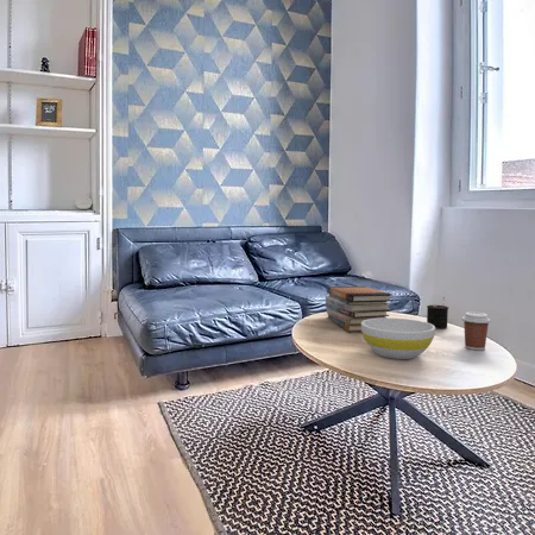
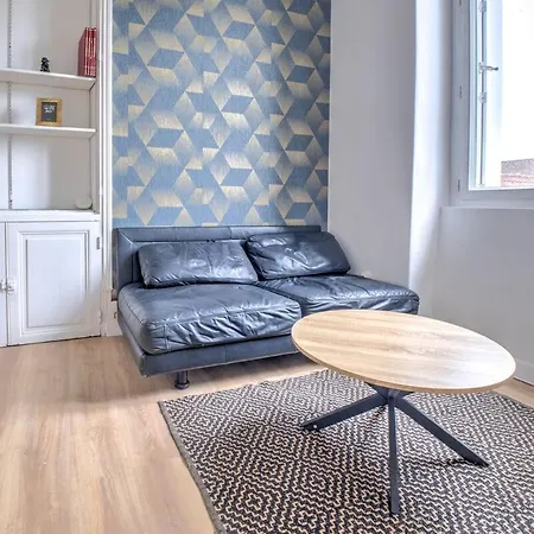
- book stack [325,285,395,333]
- bowl [360,316,436,360]
- coffee cup [461,311,492,351]
- candle [426,296,449,329]
